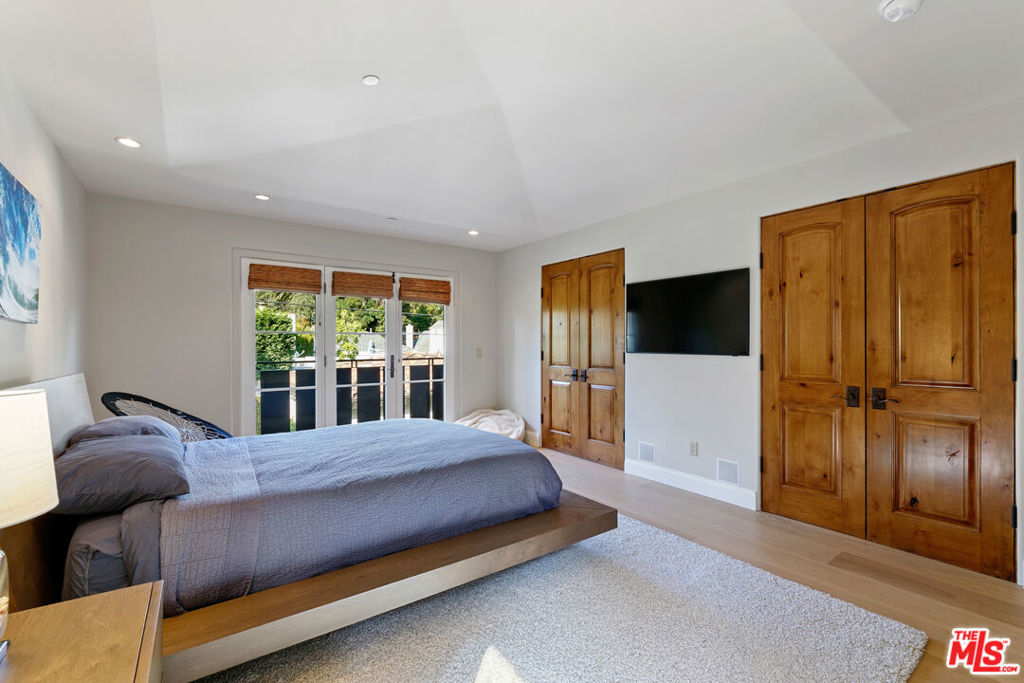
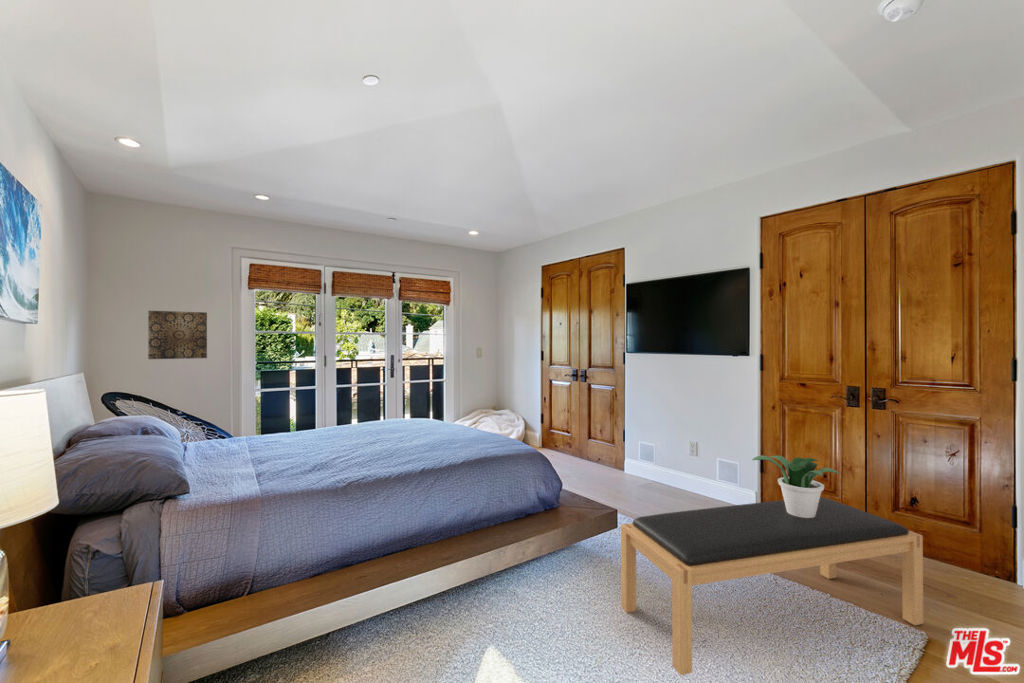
+ bench [620,496,924,676]
+ wall art [147,310,208,360]
+ potted plant [751,454,841,518]
